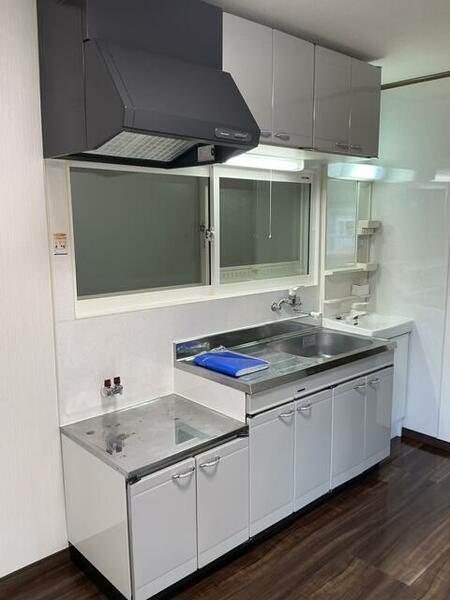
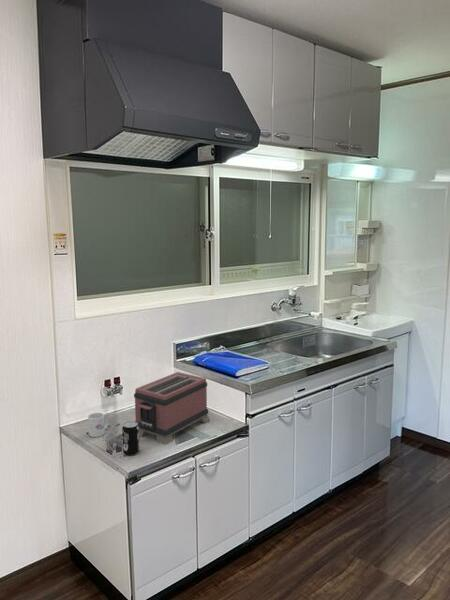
+ beverage can [121,420,141,456]
+ toaster [133,371,211,446]
+ mug [87,412,109,438]
